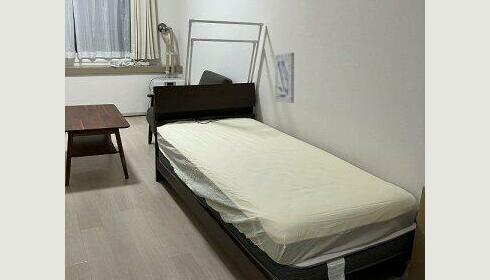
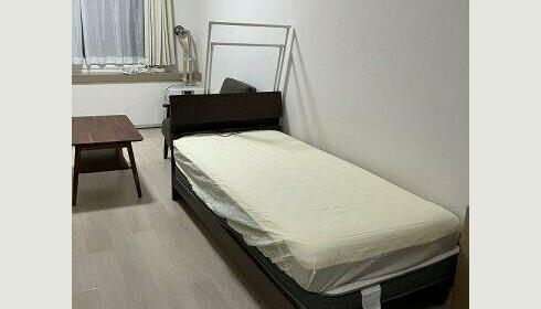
- wall art [274,51,295,104]
